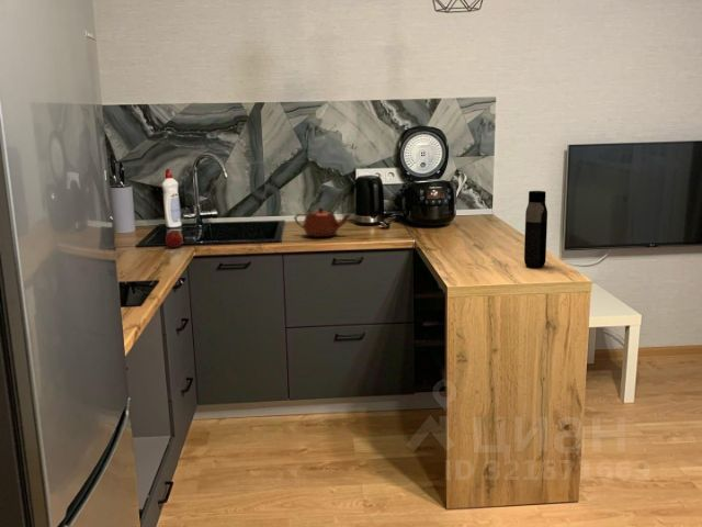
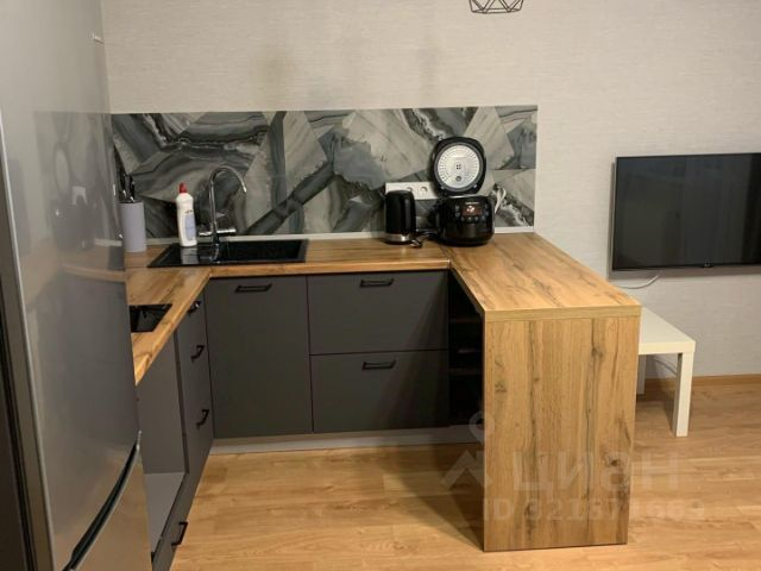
- water bottle [523,190,548,269]
- teapot [293,205,352,238]
- apple [165,229,184,249]
